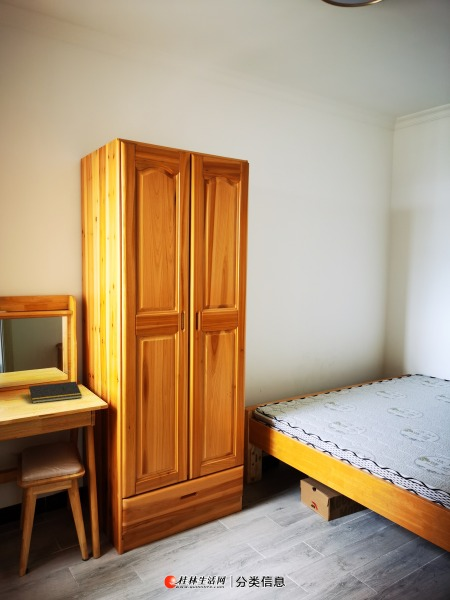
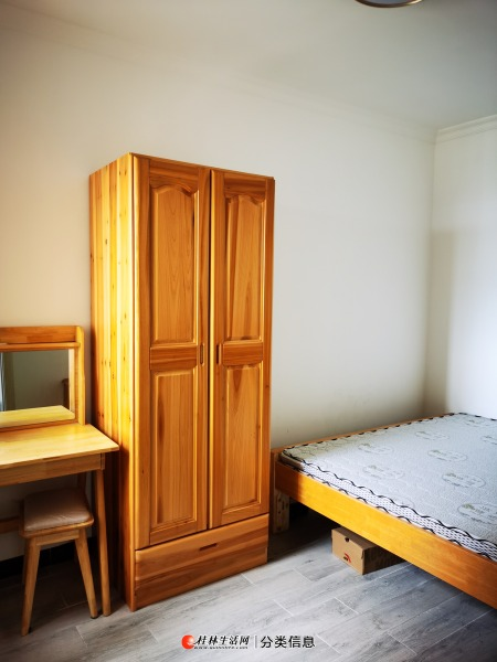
- notepad [27,380,83,404]
